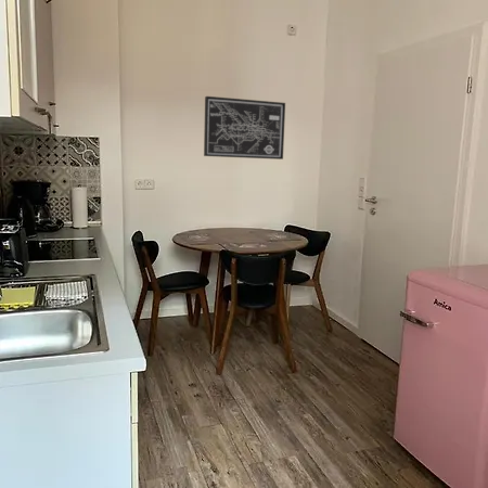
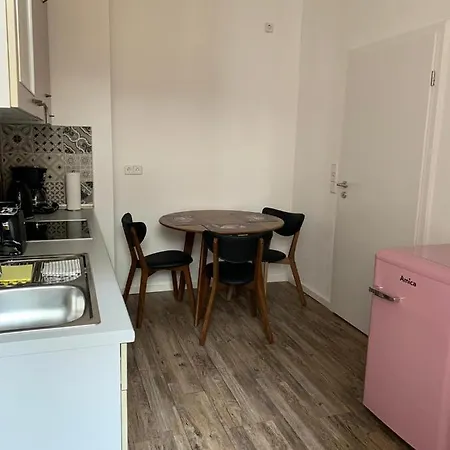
- wall art [203,95,286,160]
